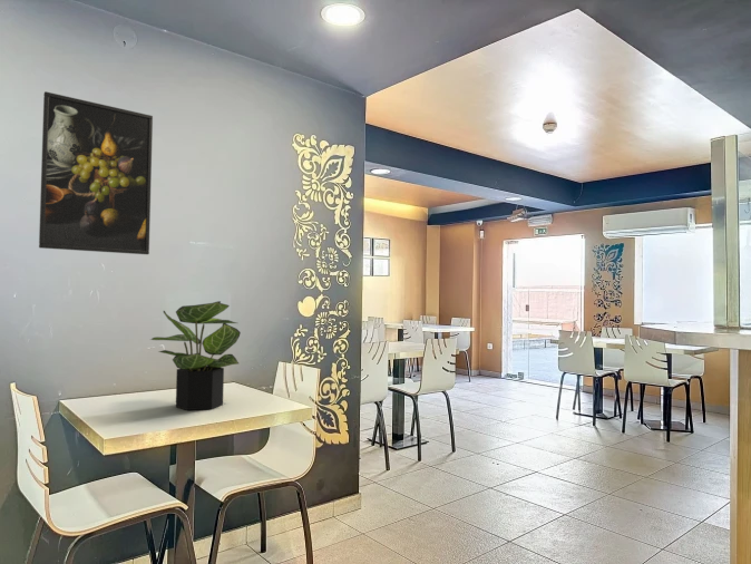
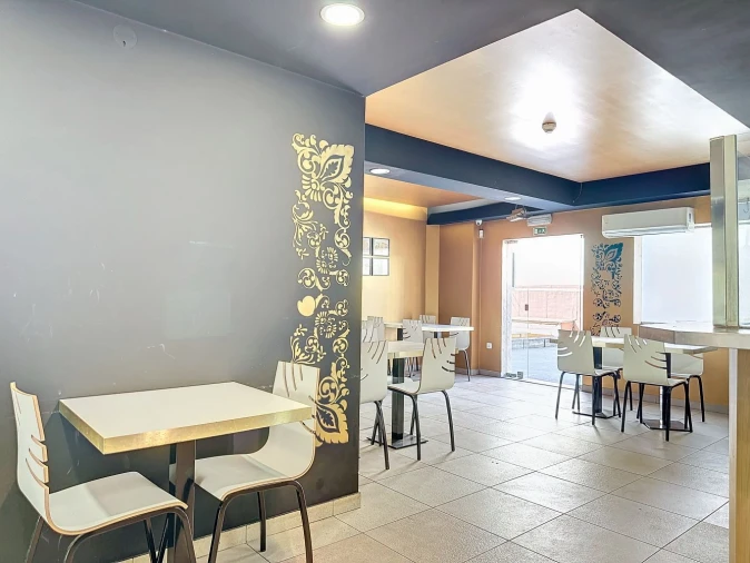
- potted plant [150,300,242,411]
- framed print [38,90,154,255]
